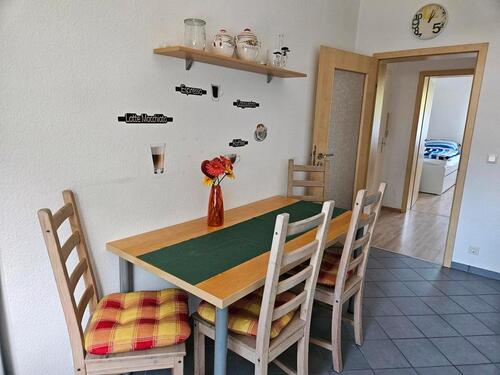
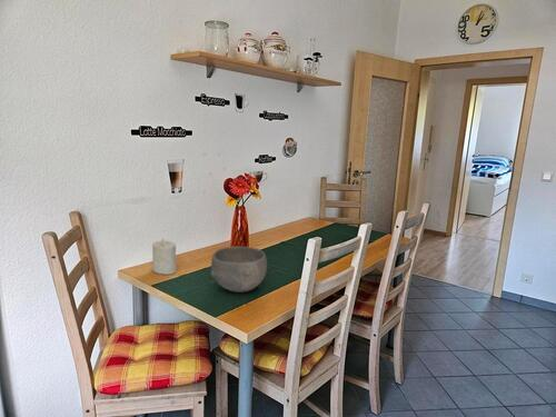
+ bowl [210,246,268,294]
+ candle [151,237,178,276]
